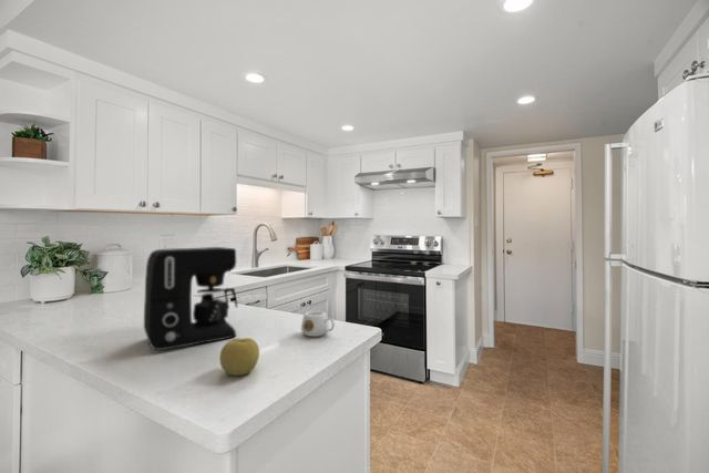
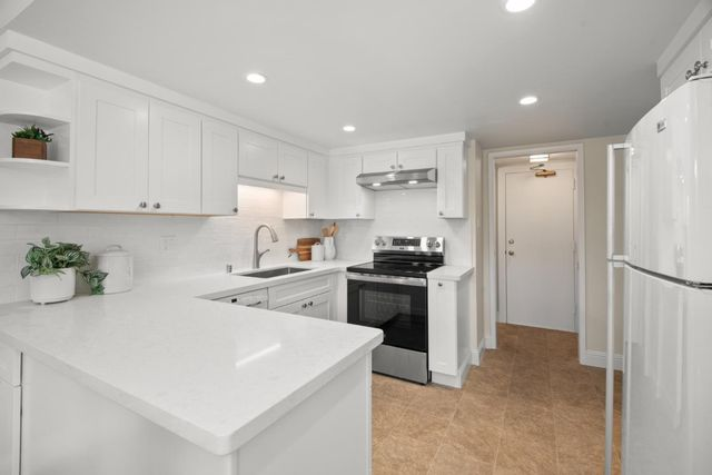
- fruit [218,337,260,377]
- mug [300,310,336,338]
- coffee maker [143,246,238,351]
